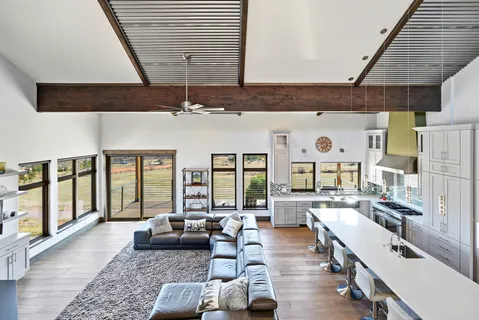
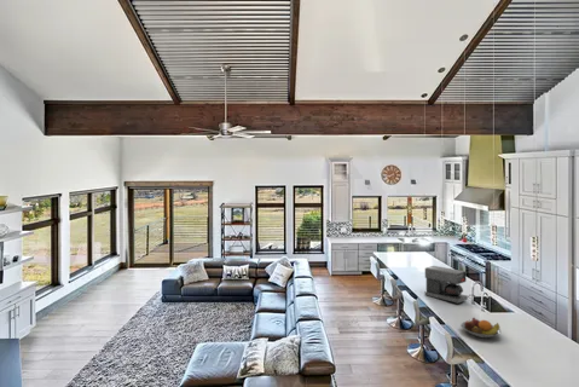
+ fruit bowl [459,317,503,339]
+ coffee maker [423,265,469,305]
